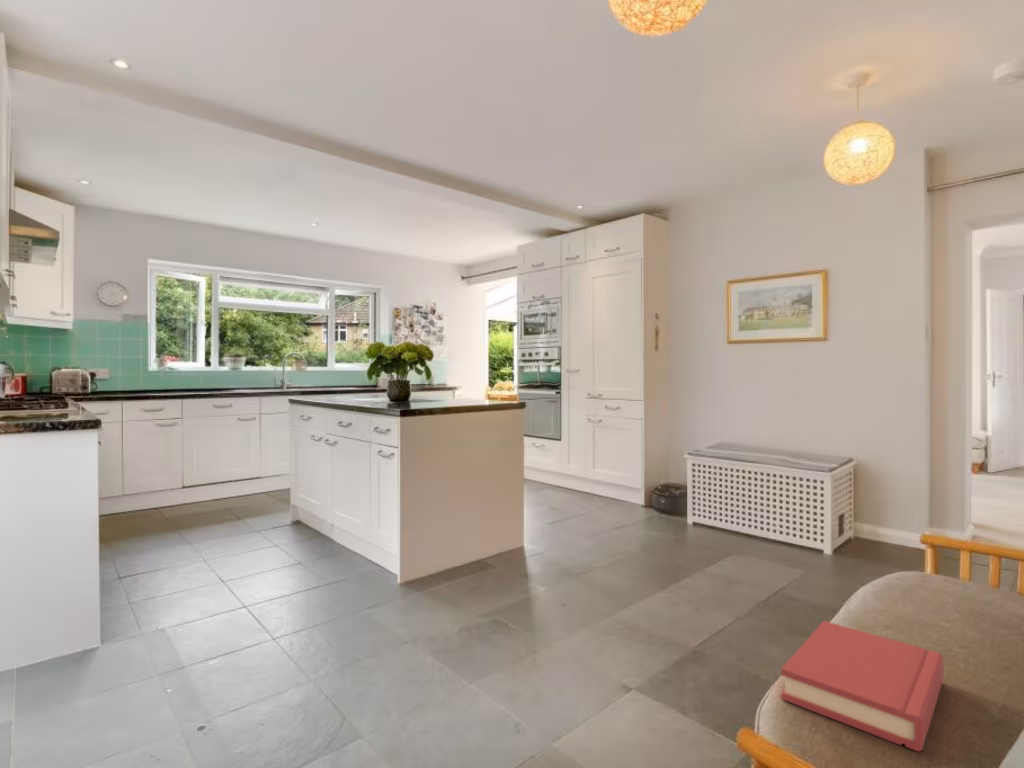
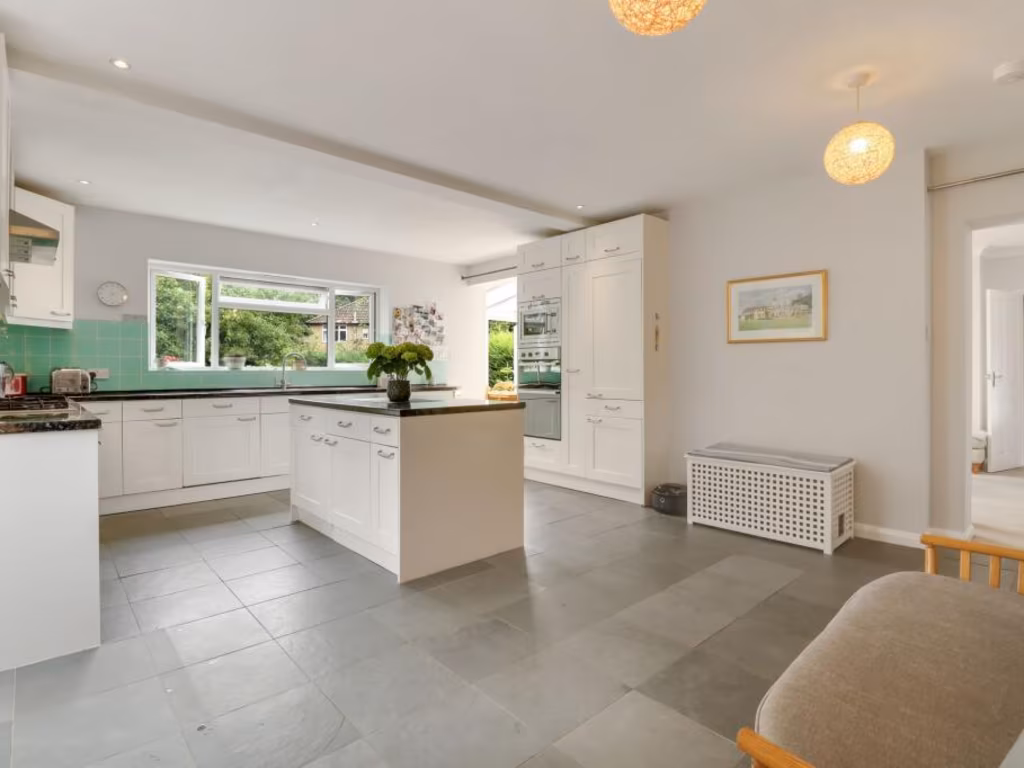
- hardback book [780,620,945,753]
